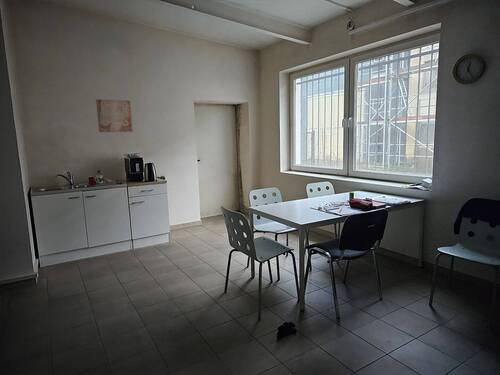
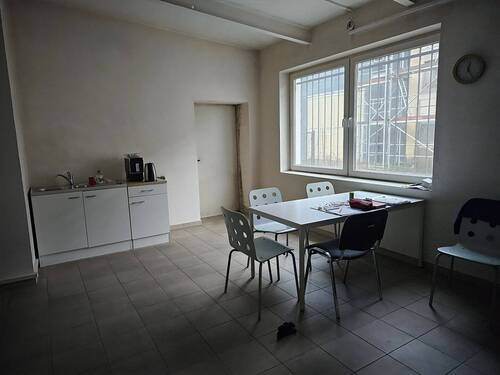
- wall art [95,98,134,133]
